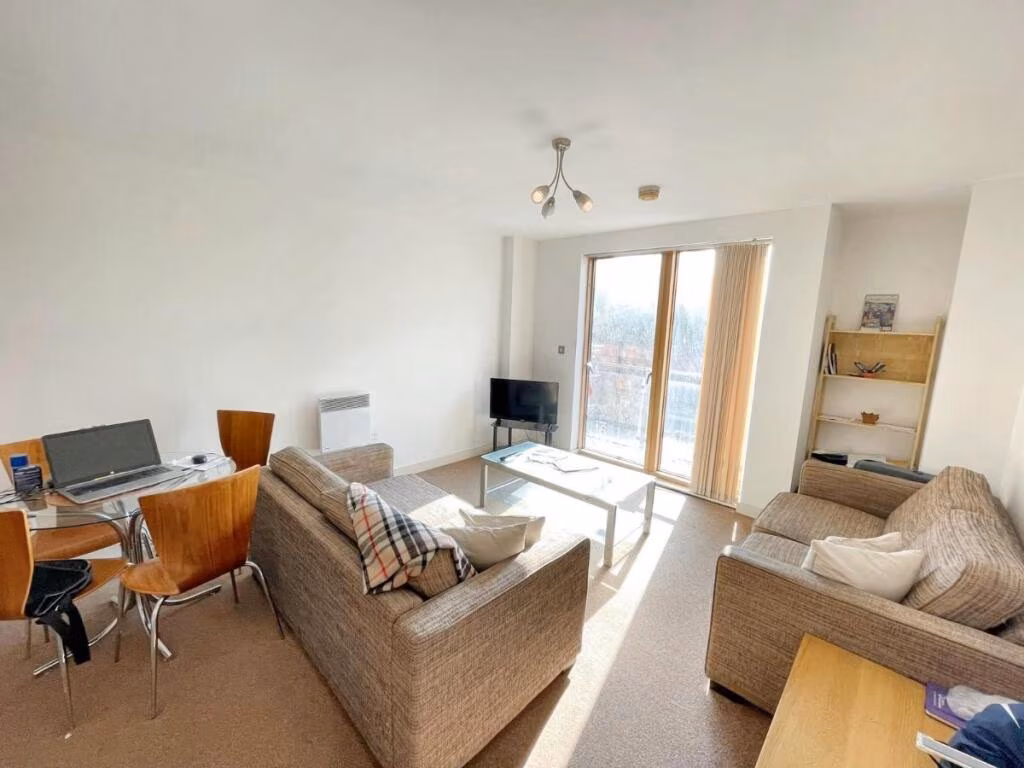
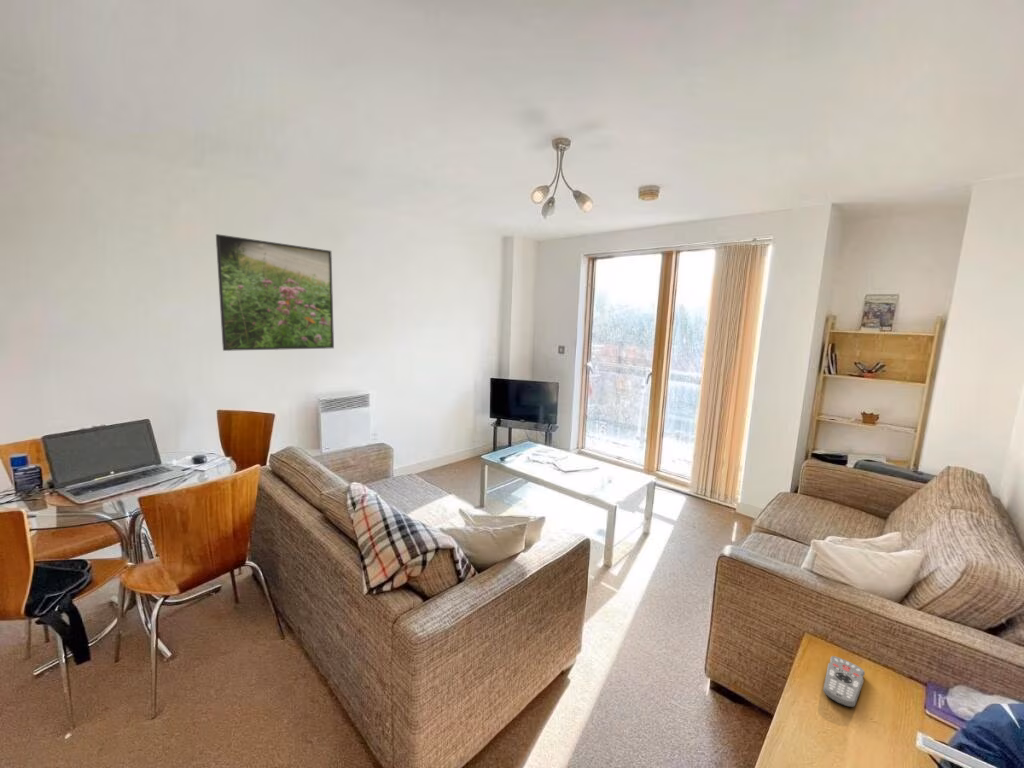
+ remote control [823,655,866,708]
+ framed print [215,233,335,352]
